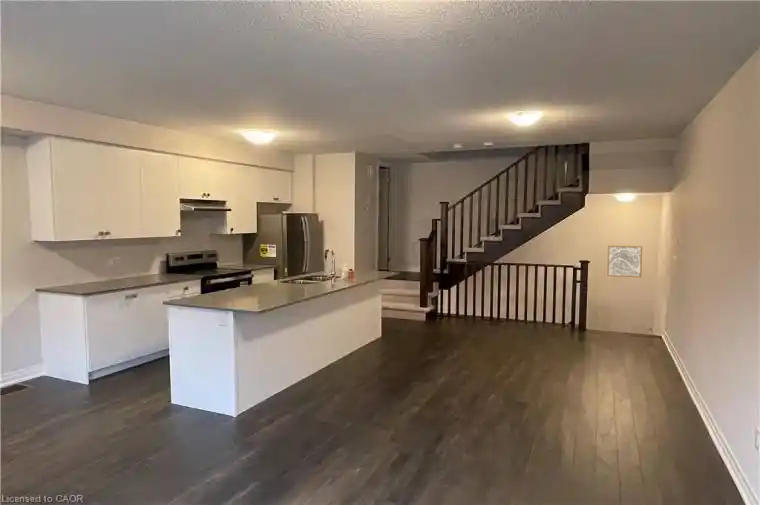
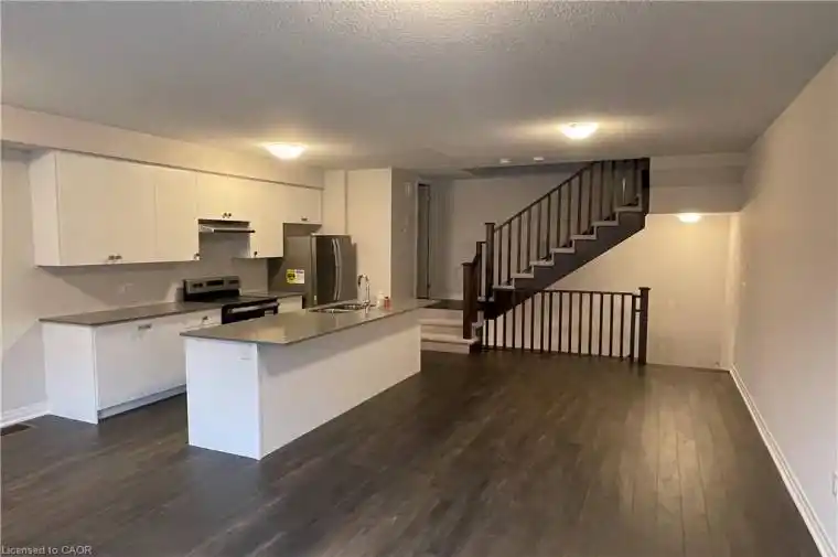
- wall art [606,245,643,279]
